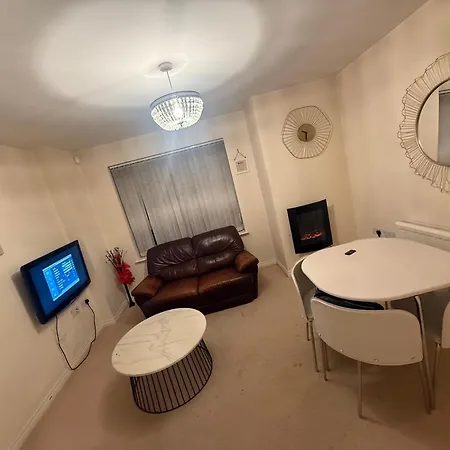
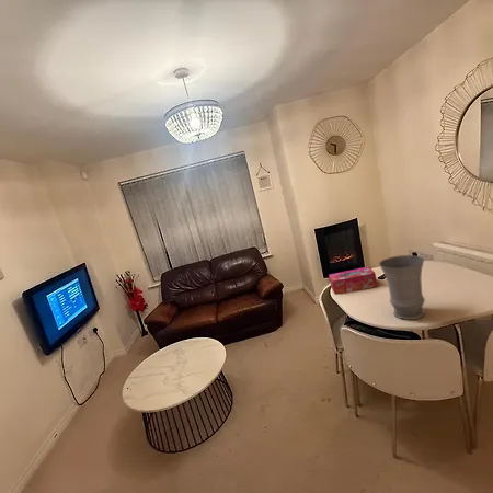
+ vase [378,254,426,321]
+ tissue box [328,266,378,296]
